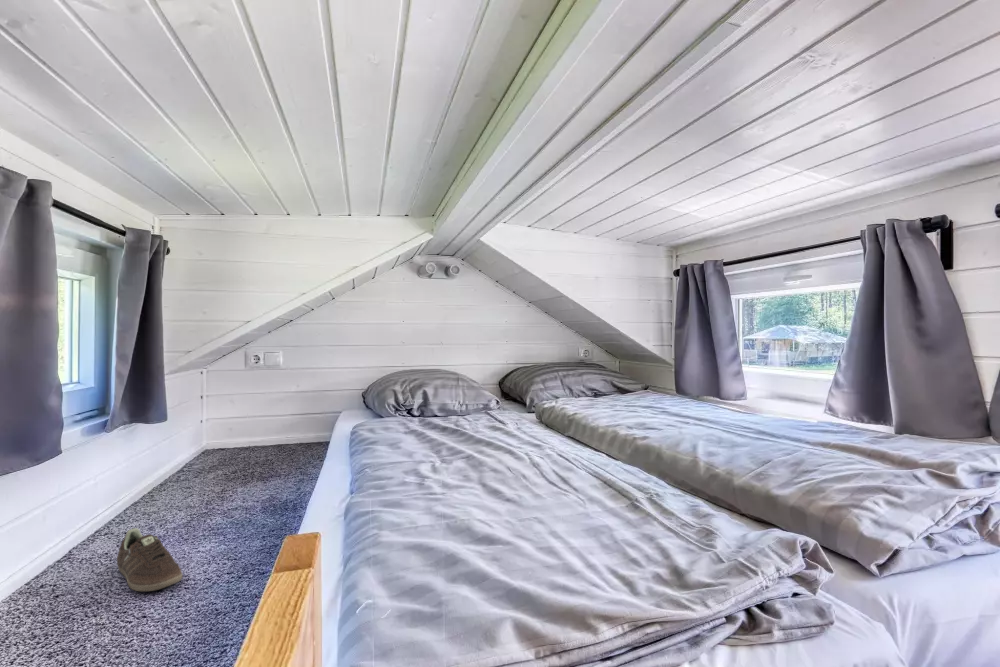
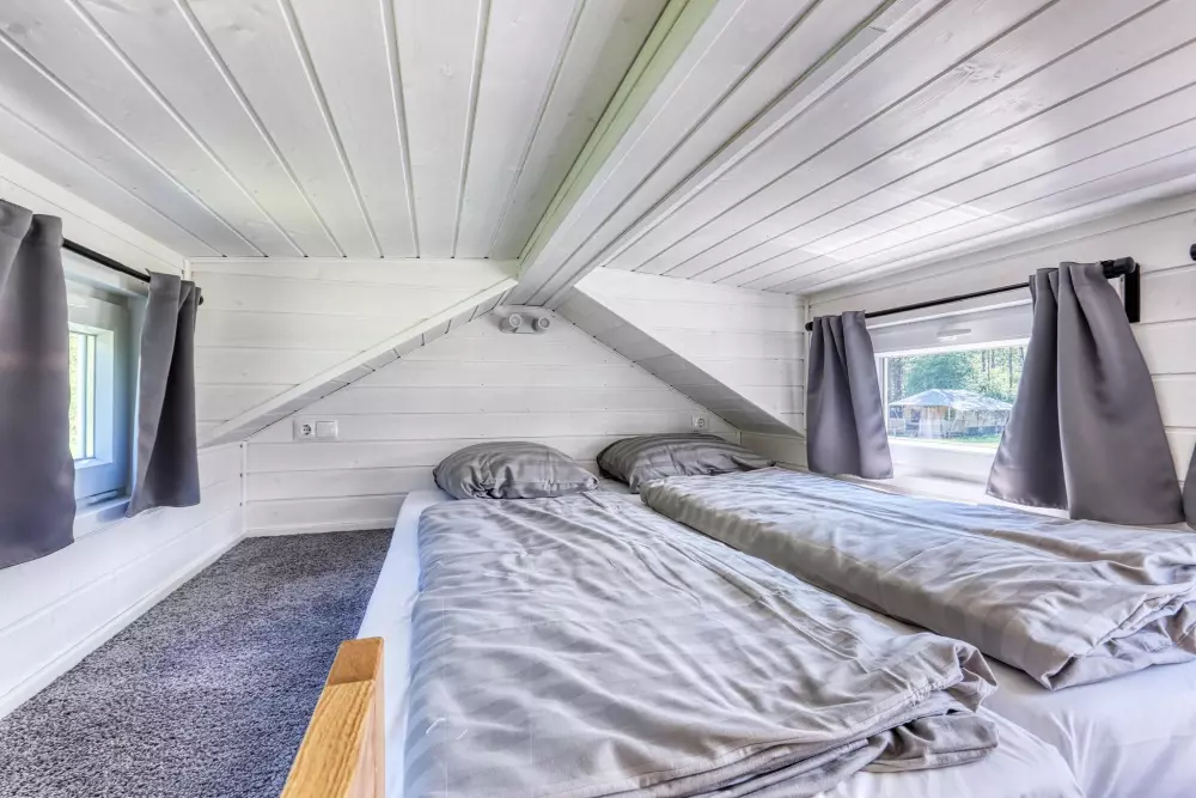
- sneaker [116,527,184,593]
